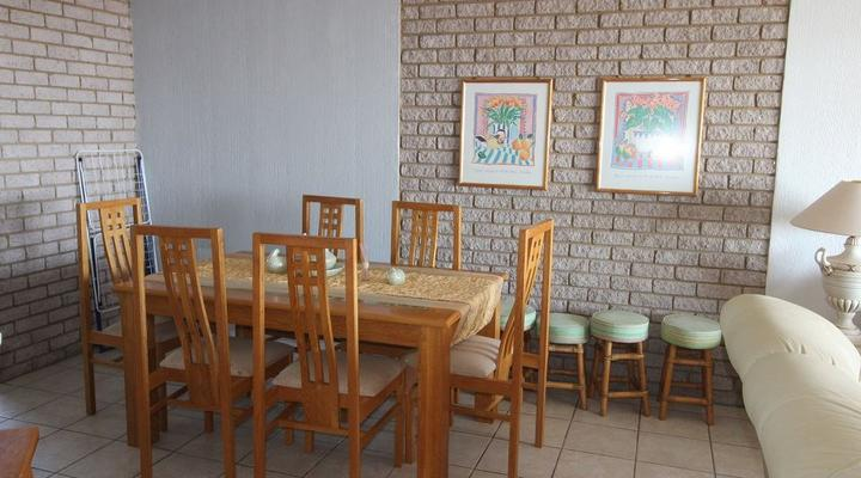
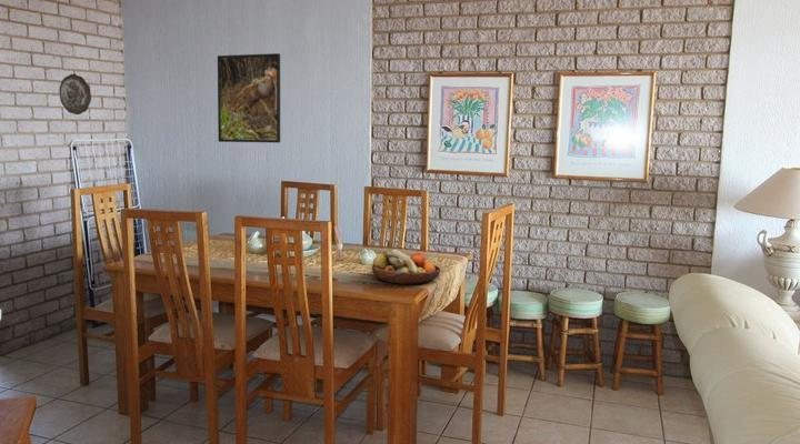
+ decorative plate [58,73,92,115]
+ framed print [217,52,281,144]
+ fruit bowl [371,249,441,285]
